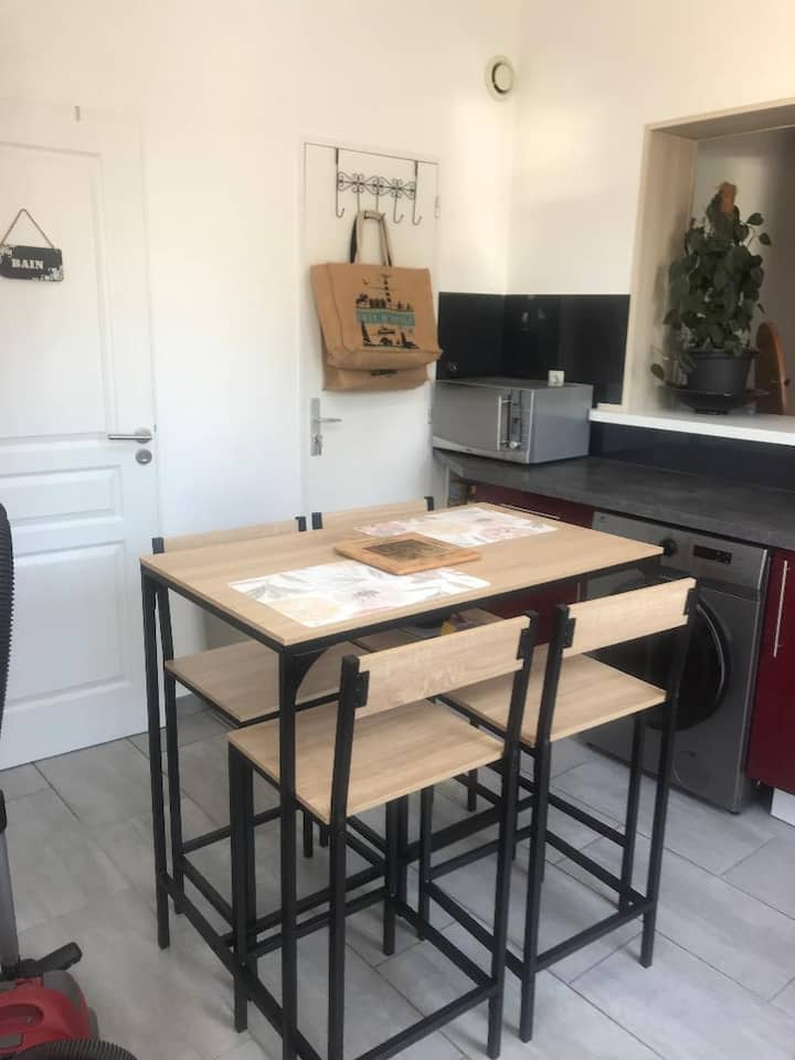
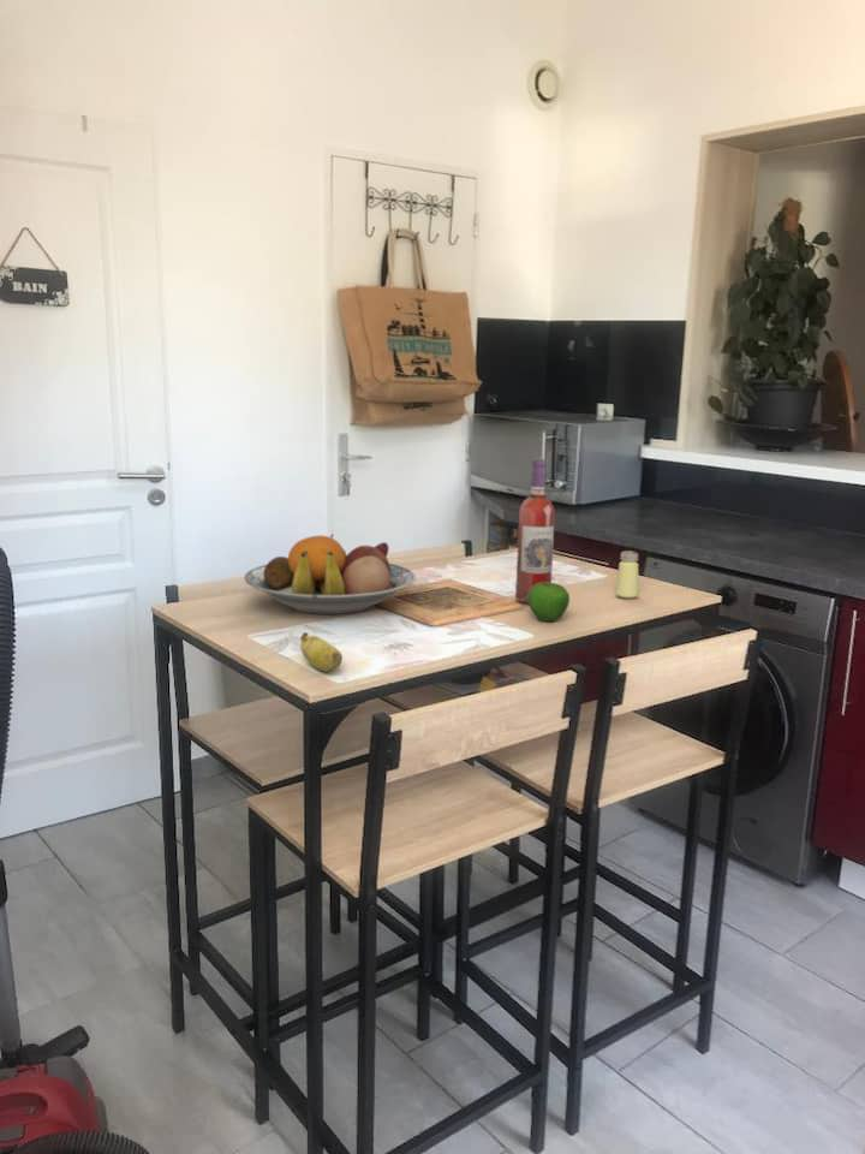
+ banana [299,631,344,673]
+ apple [527,582,571,623]
+ saltshaker [614,549,640,600]
+ wine bottle [514,457,556,605]
+ fruit bowl [243,533,417,615]
